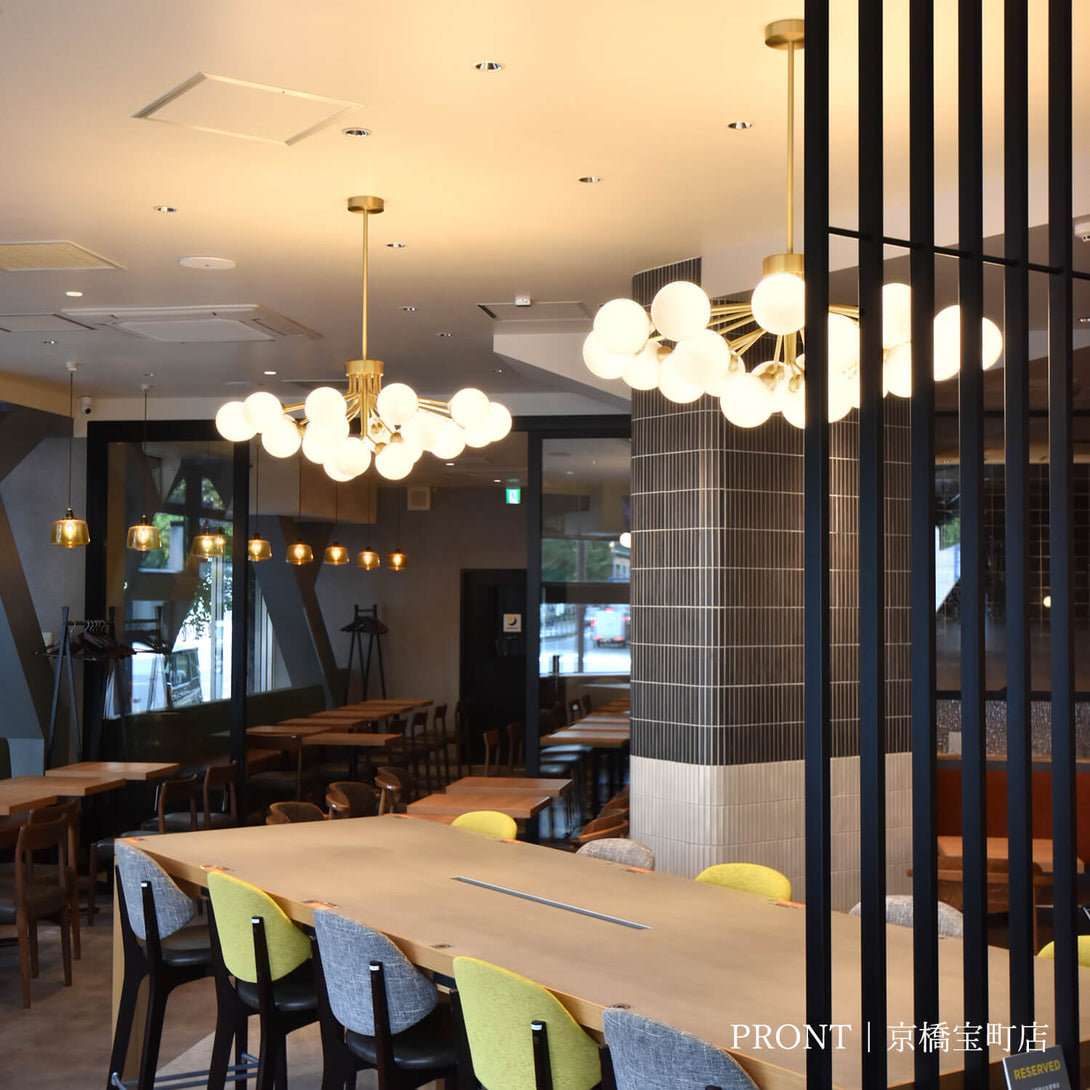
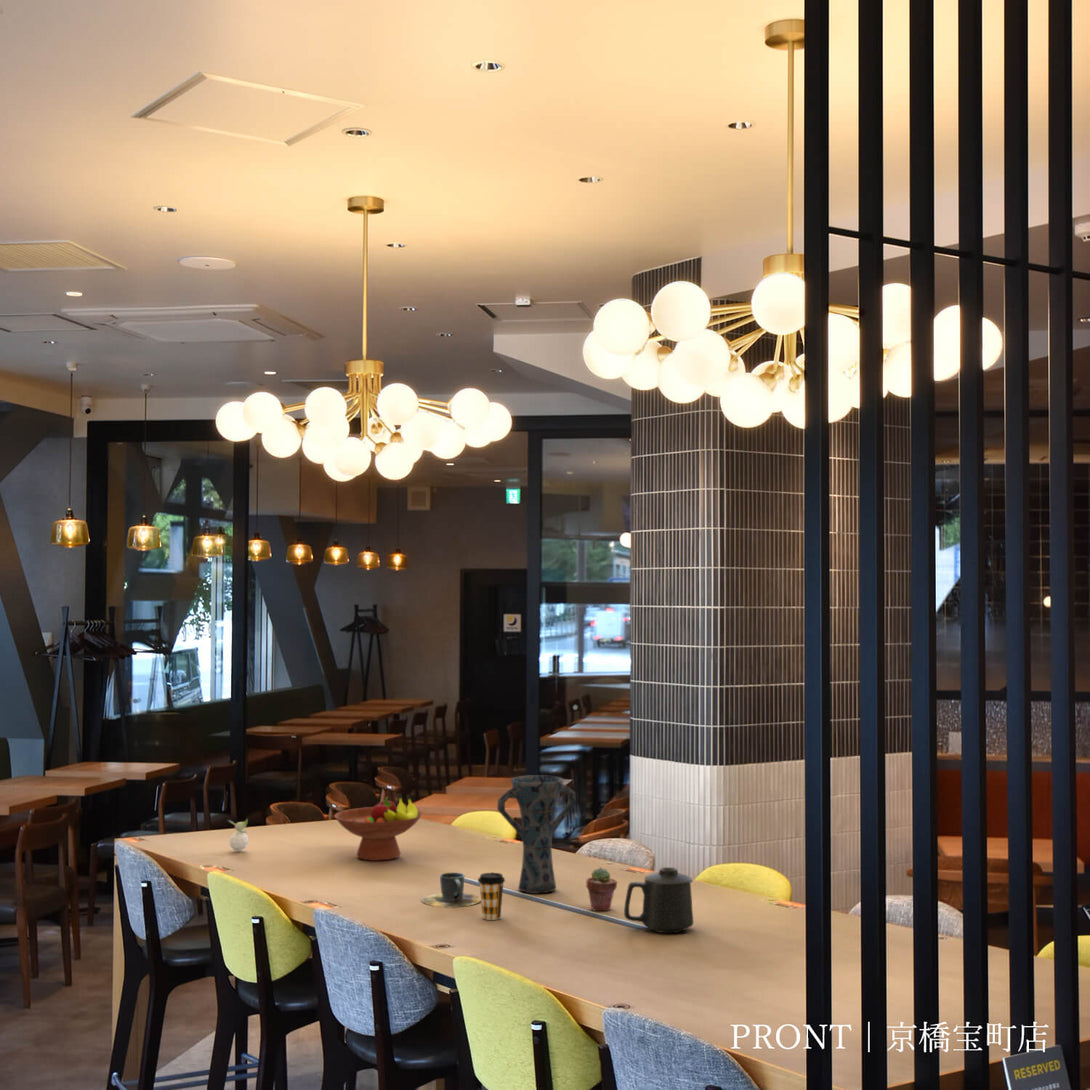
+ fruit bowl [333,793,424,862]
+ vase [496,774,577,895]
+ mug [623,867,694,934]
+ coffee cup [477,872,506,921]
+ potted succulent [585,866,618,912]
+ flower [228,819,249,852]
+ cup [421,871,481,908]
